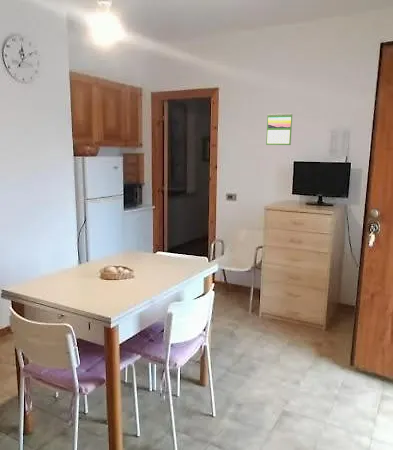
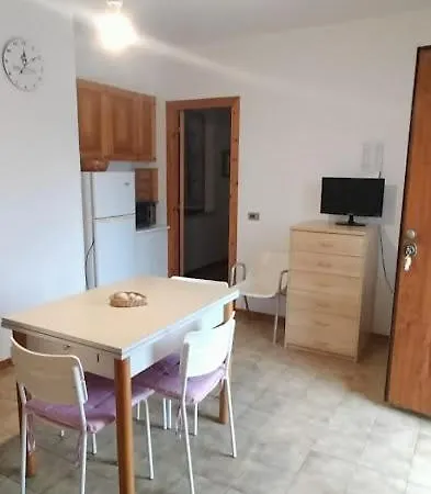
- calendar [265,112,293,146]
